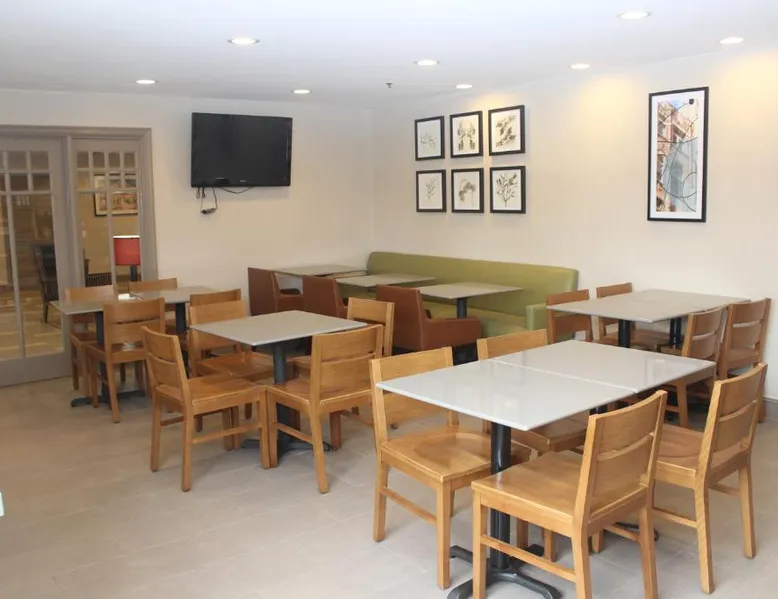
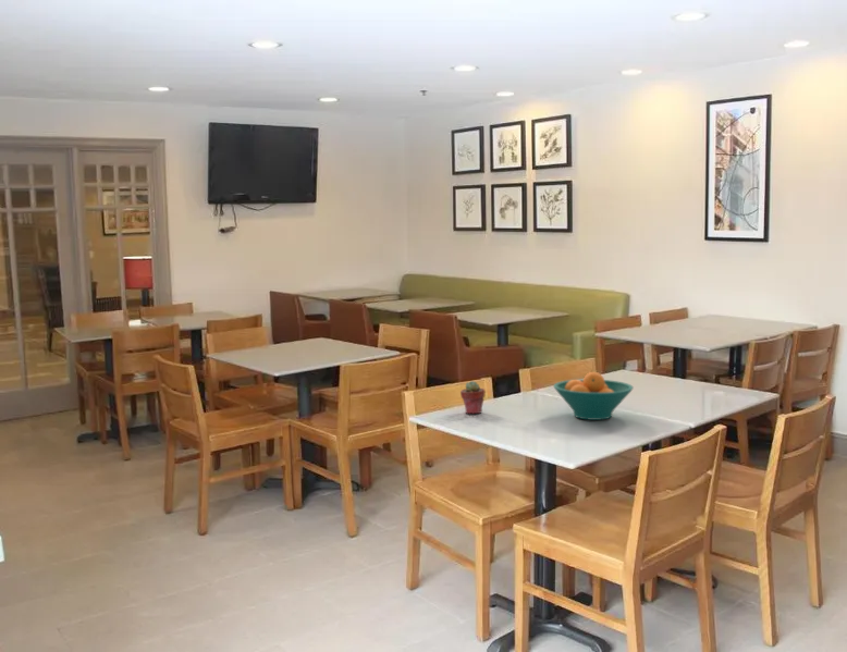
+ fruit bowl [552,371,635,421]
+ potted succulent [459,380,486,415]
